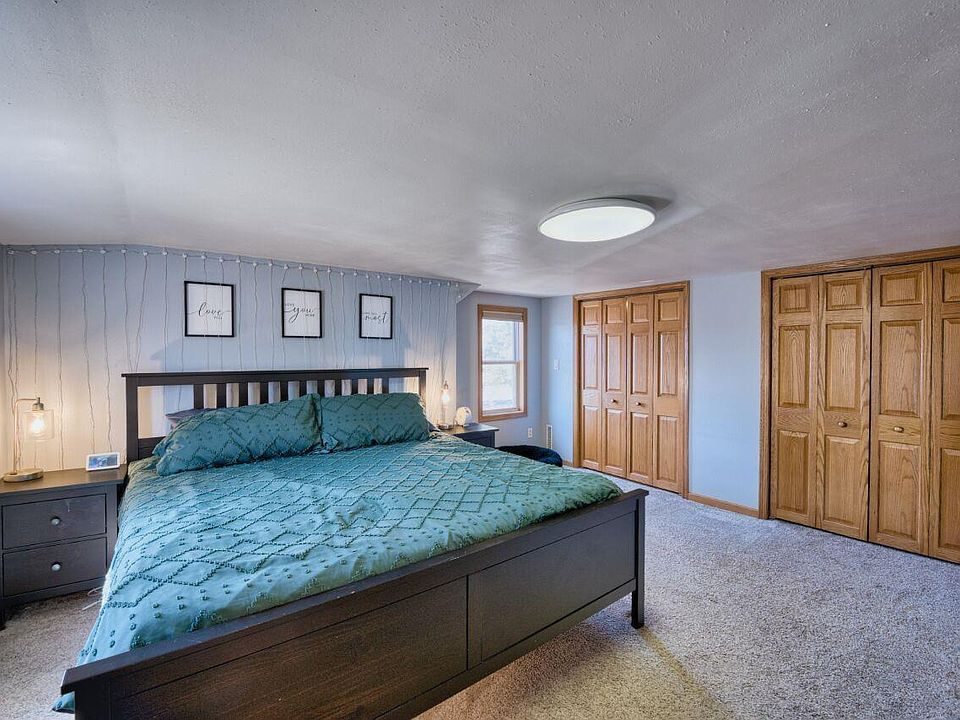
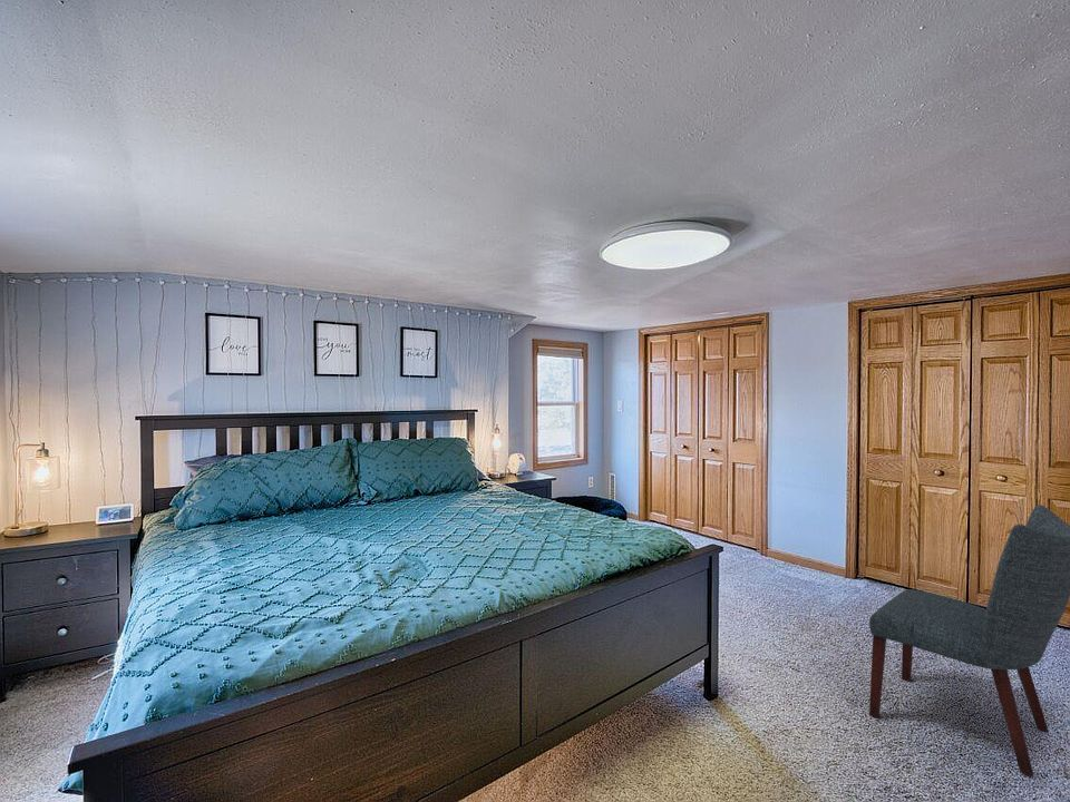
+ chair [868,503,1070,777]
